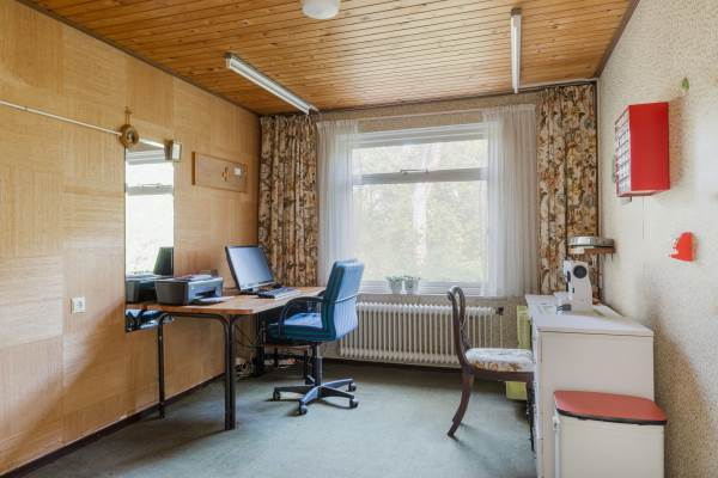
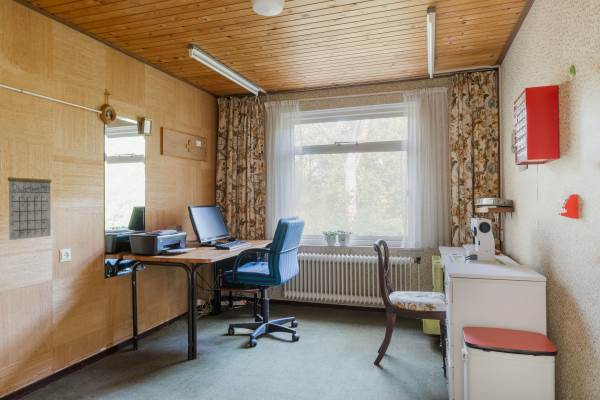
+ calendar [7,164,52,241]
